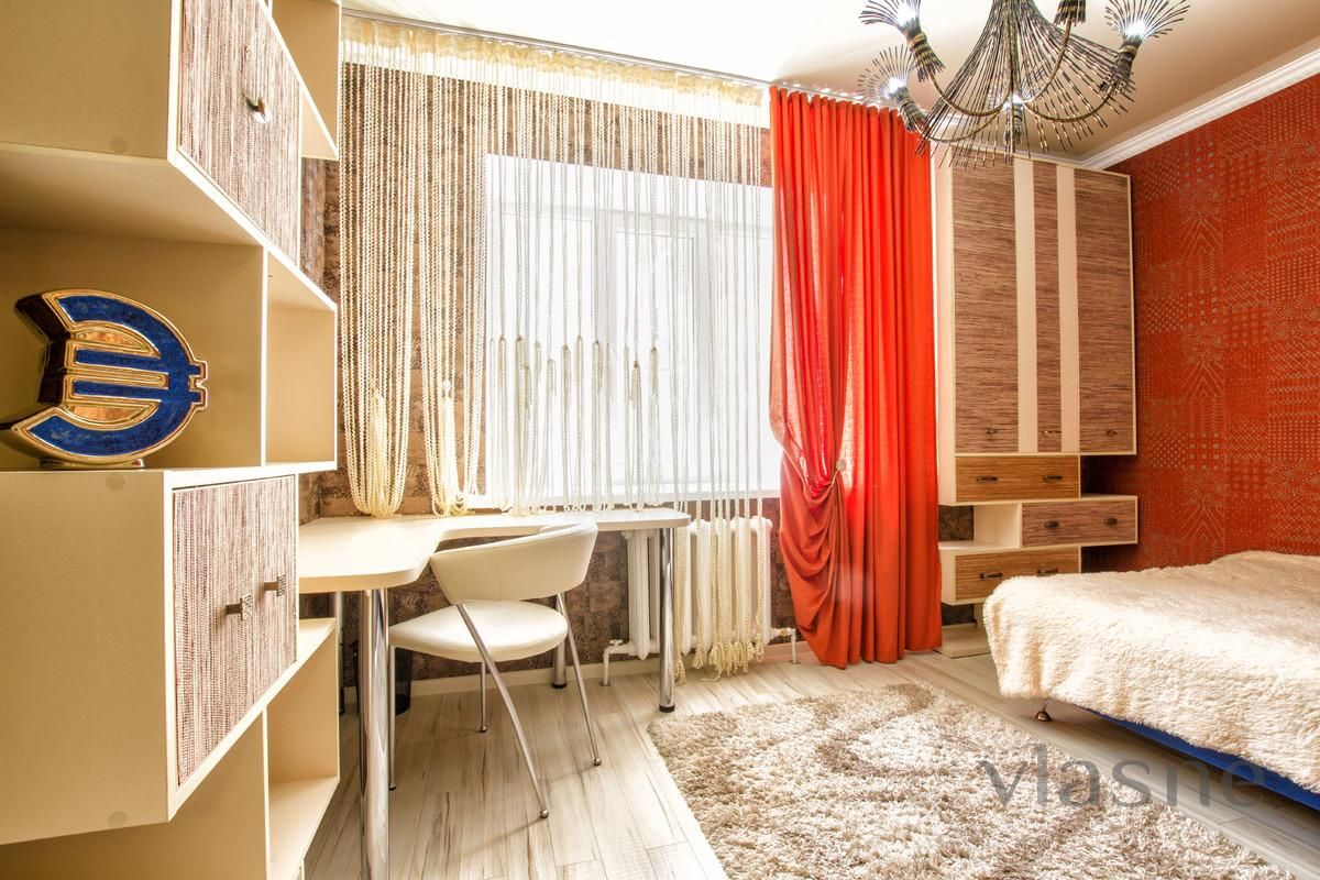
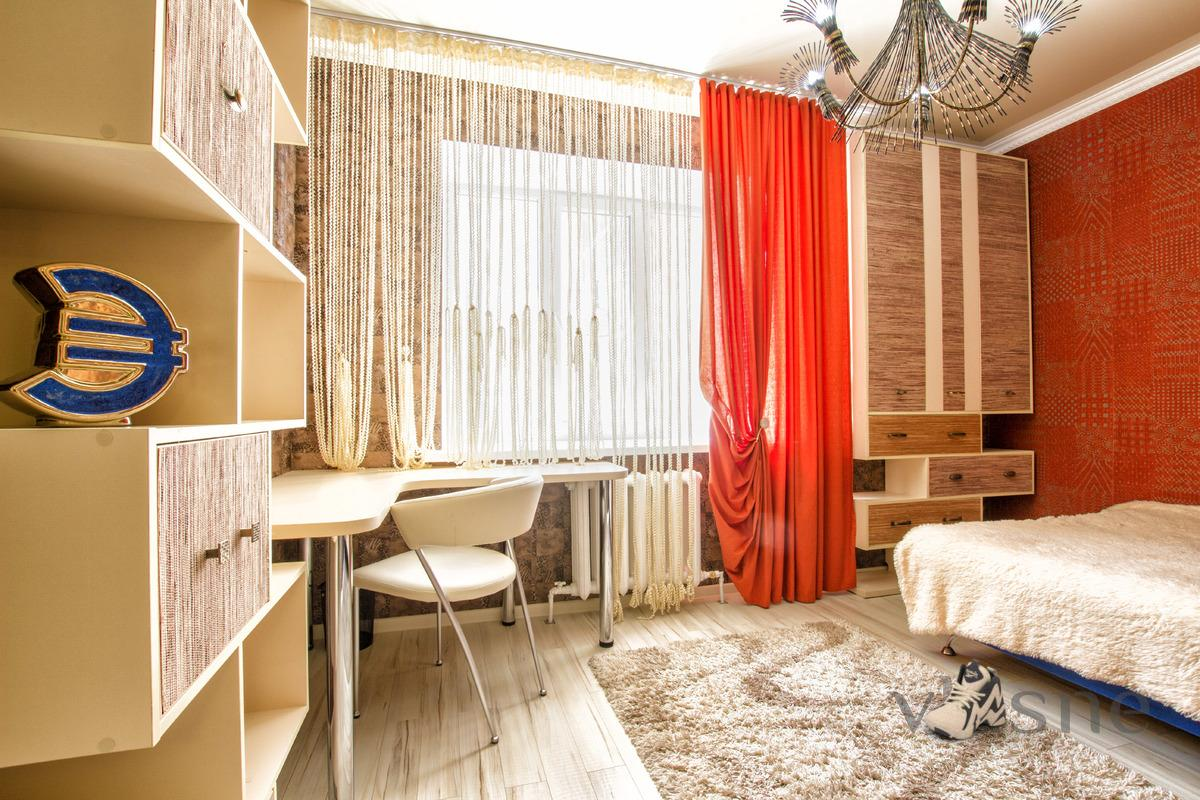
+ sneaker [924,658,1007,740]
